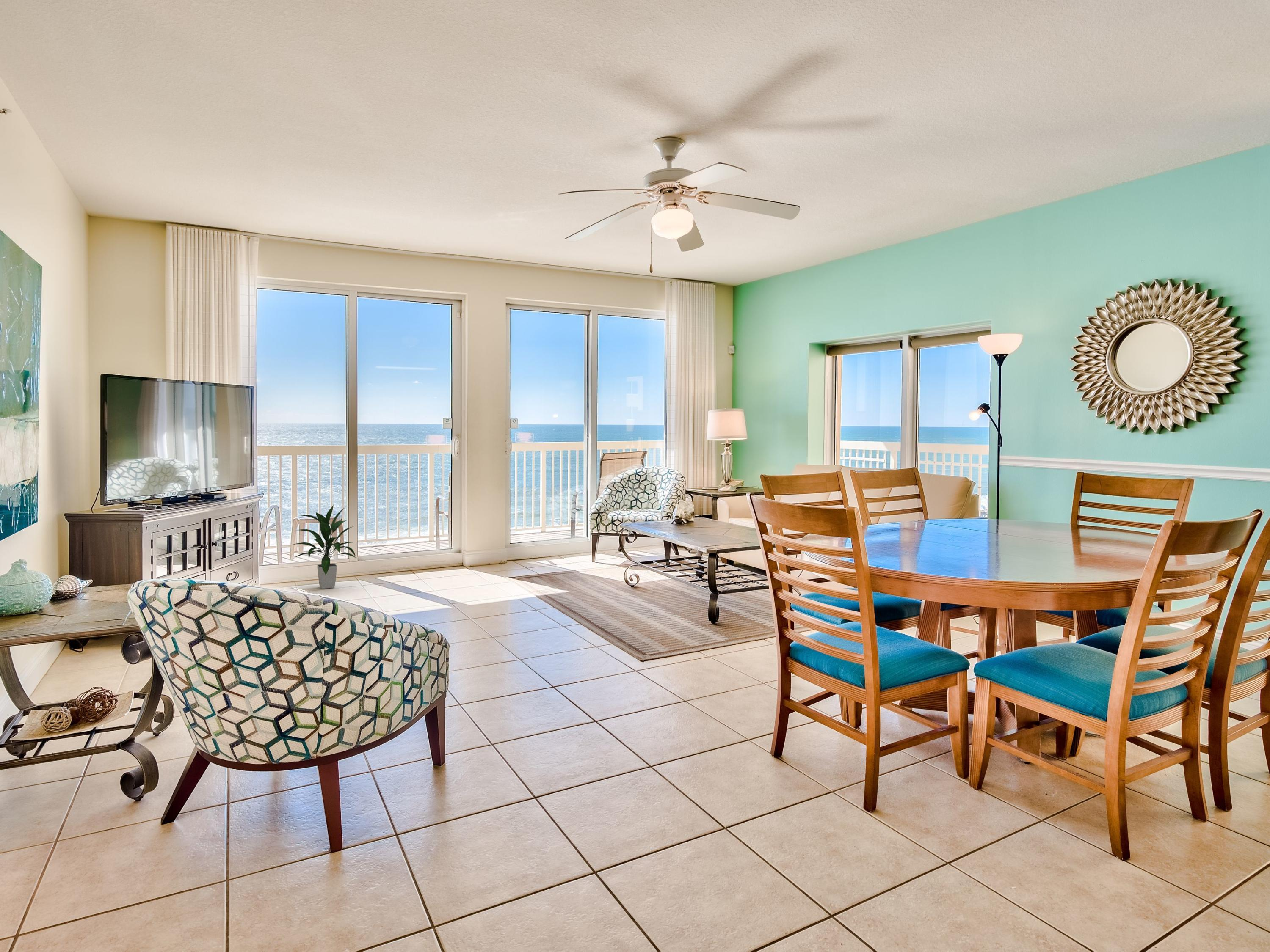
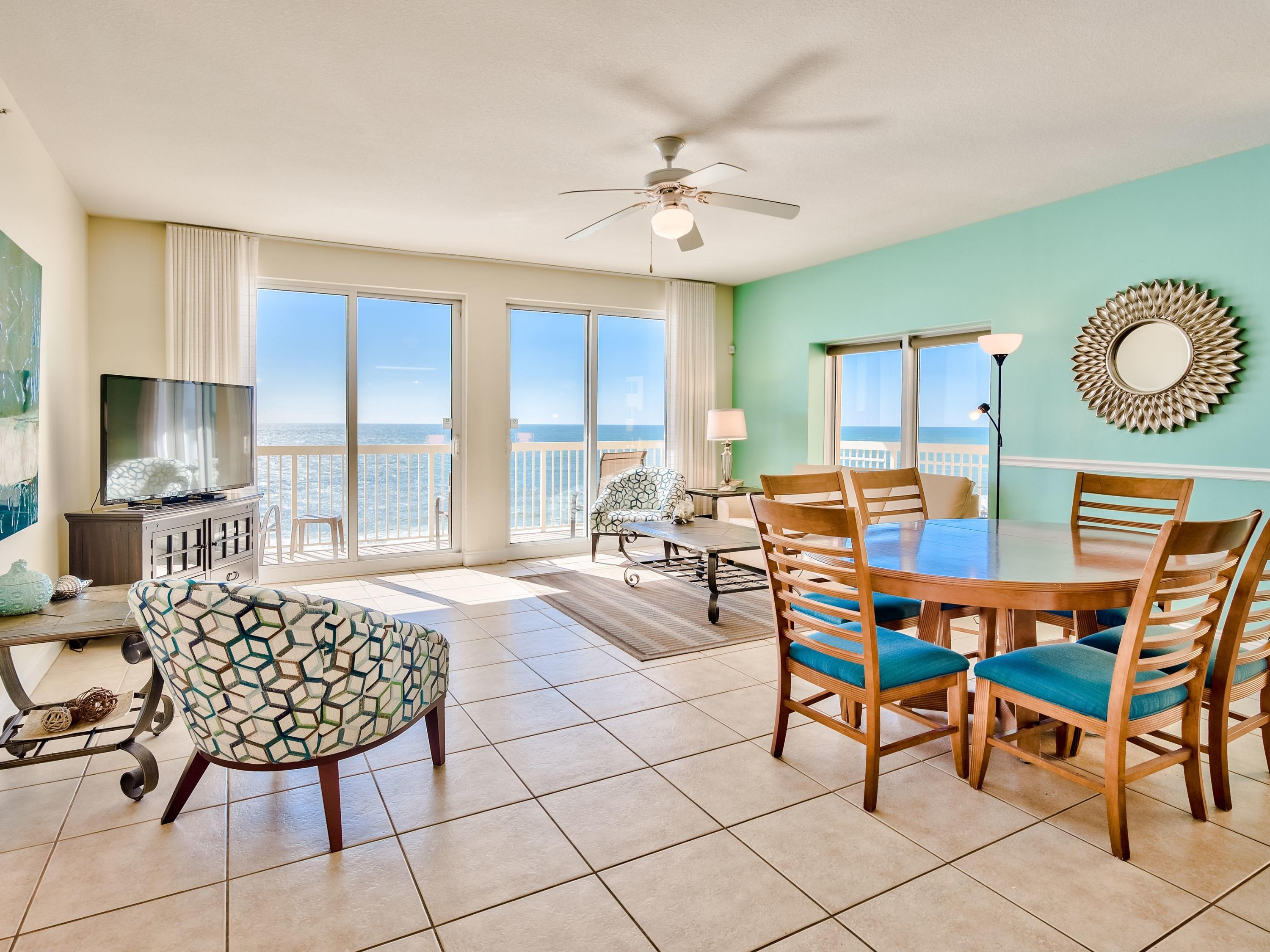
- indoor plant [292,504,357,589]
